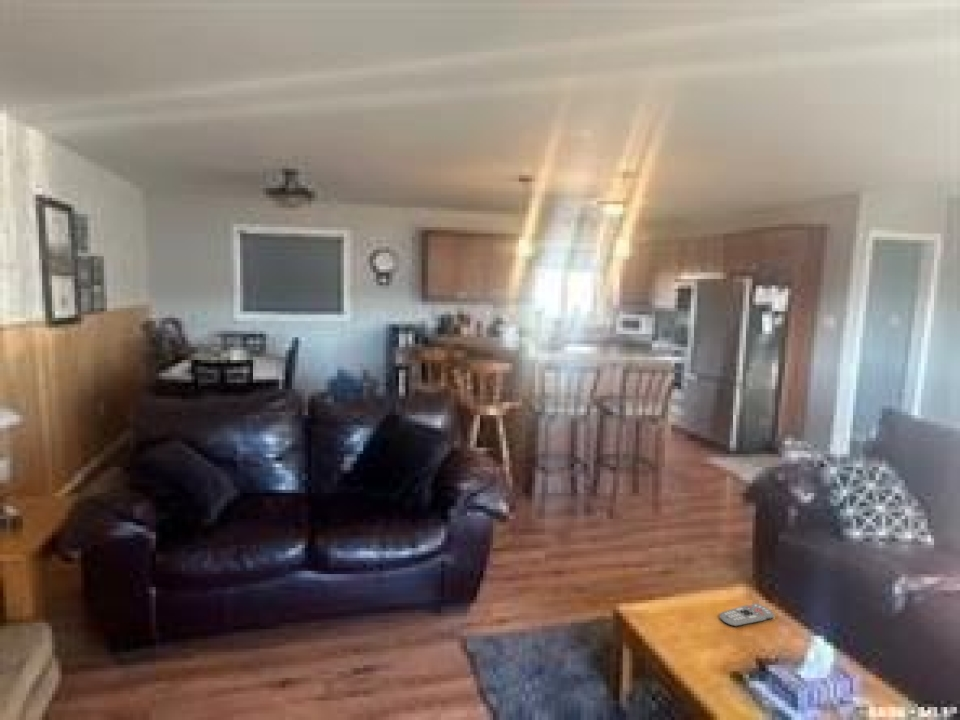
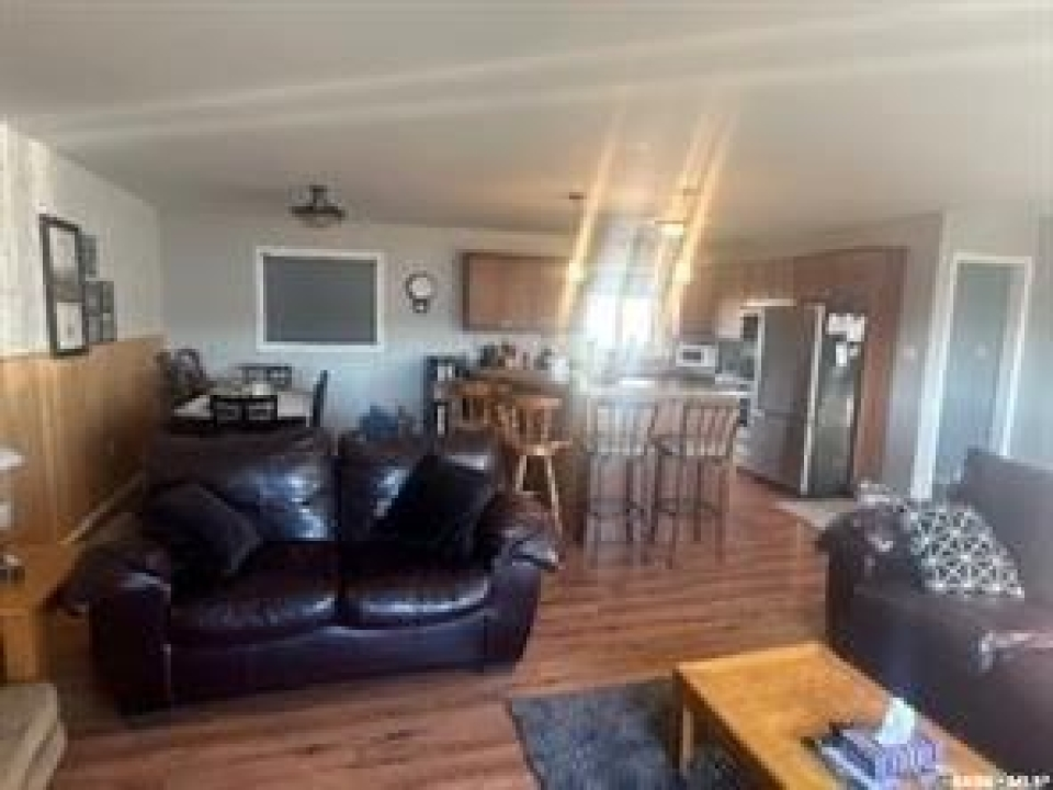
- remote control [719,602,775,628]
